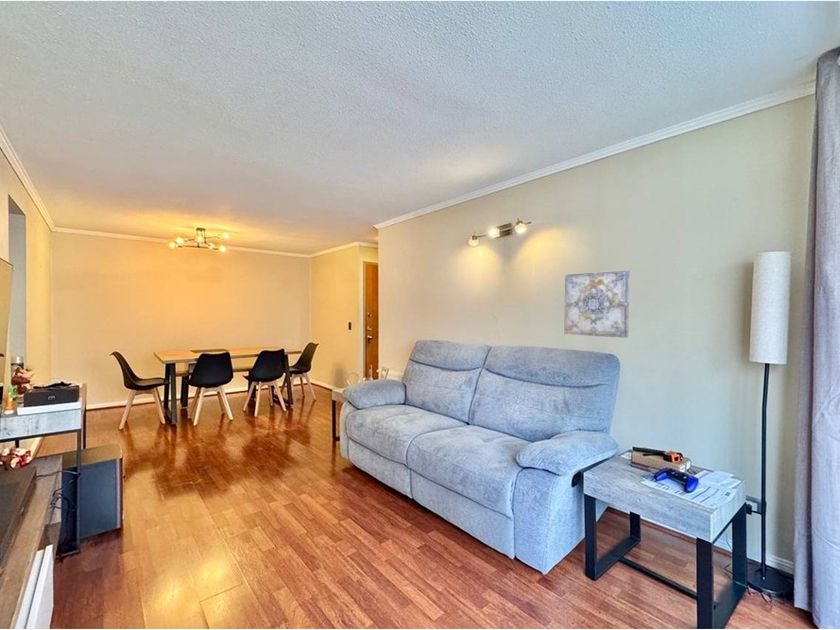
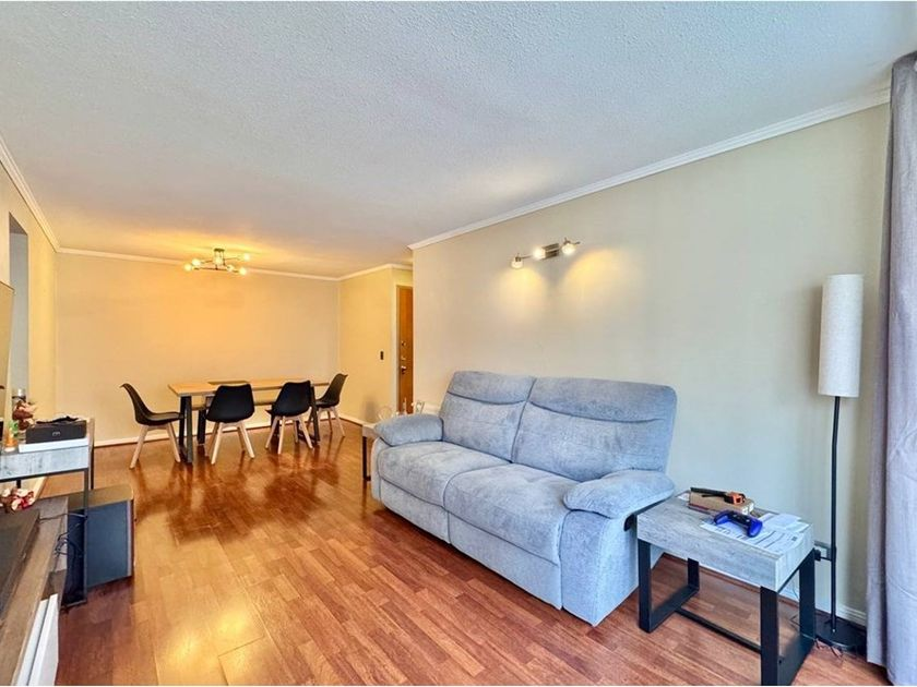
- wall art [564,269,630,339]
